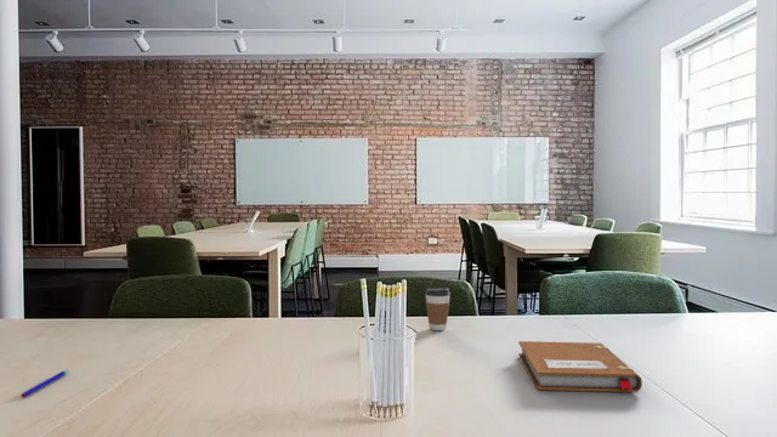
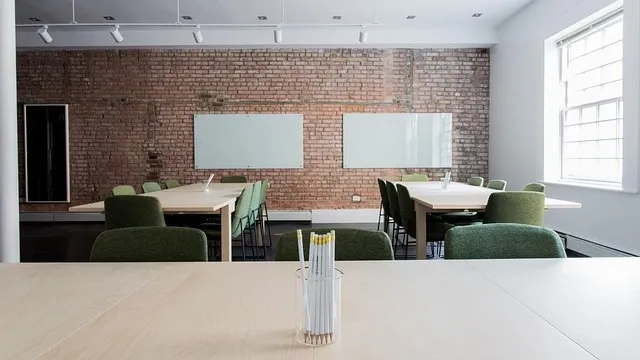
- notebook [517,340,643,393]
- pen [21,369,69,399]
- coffee cup [424,286,452,331]
